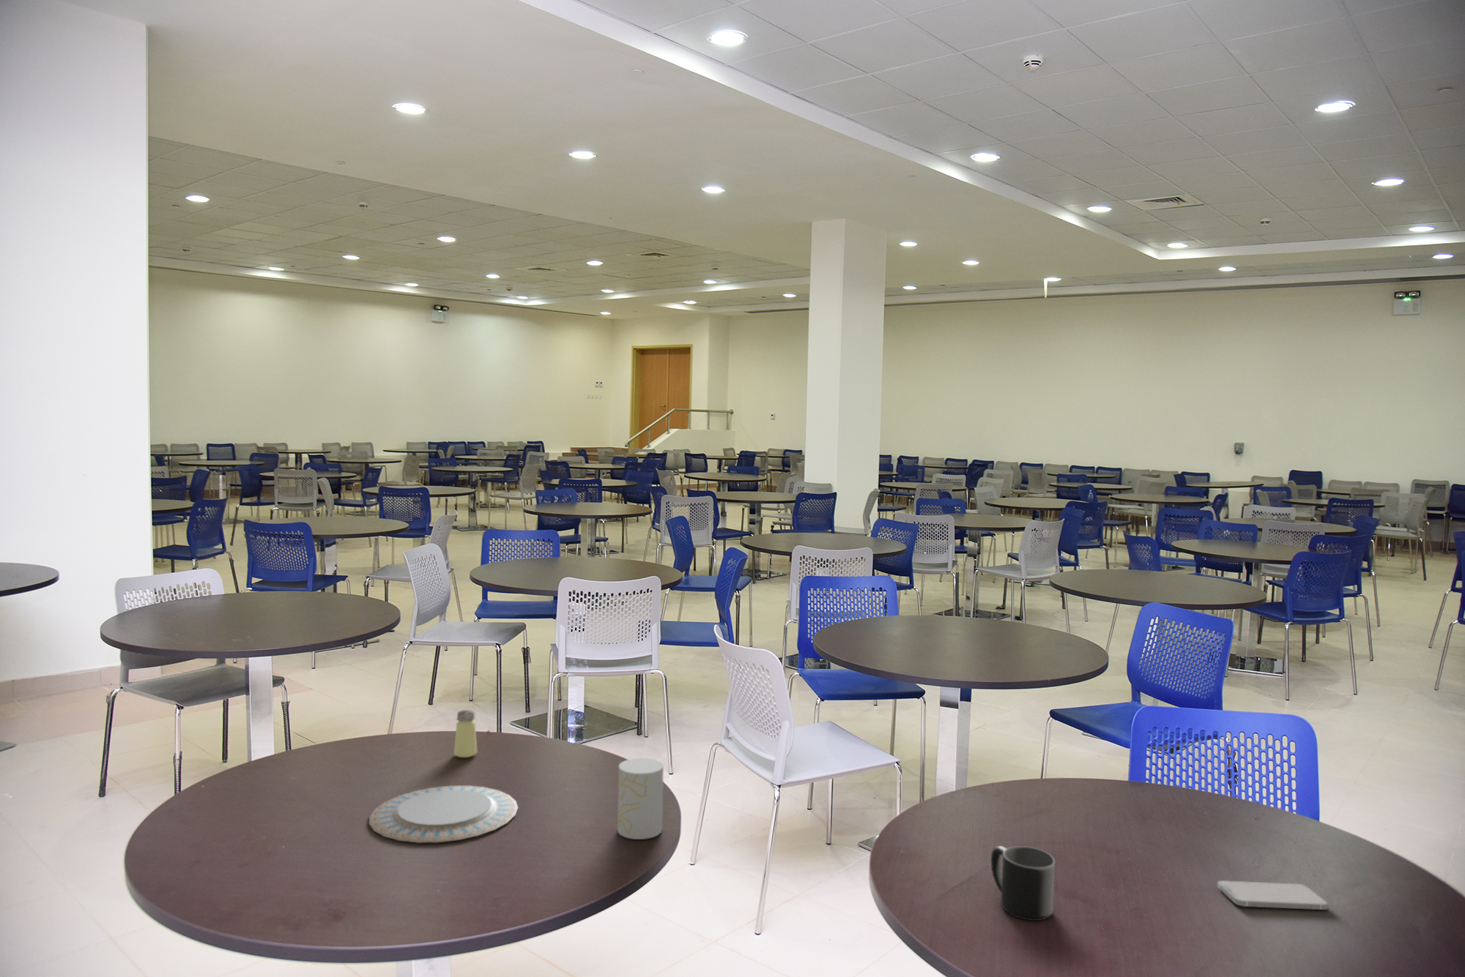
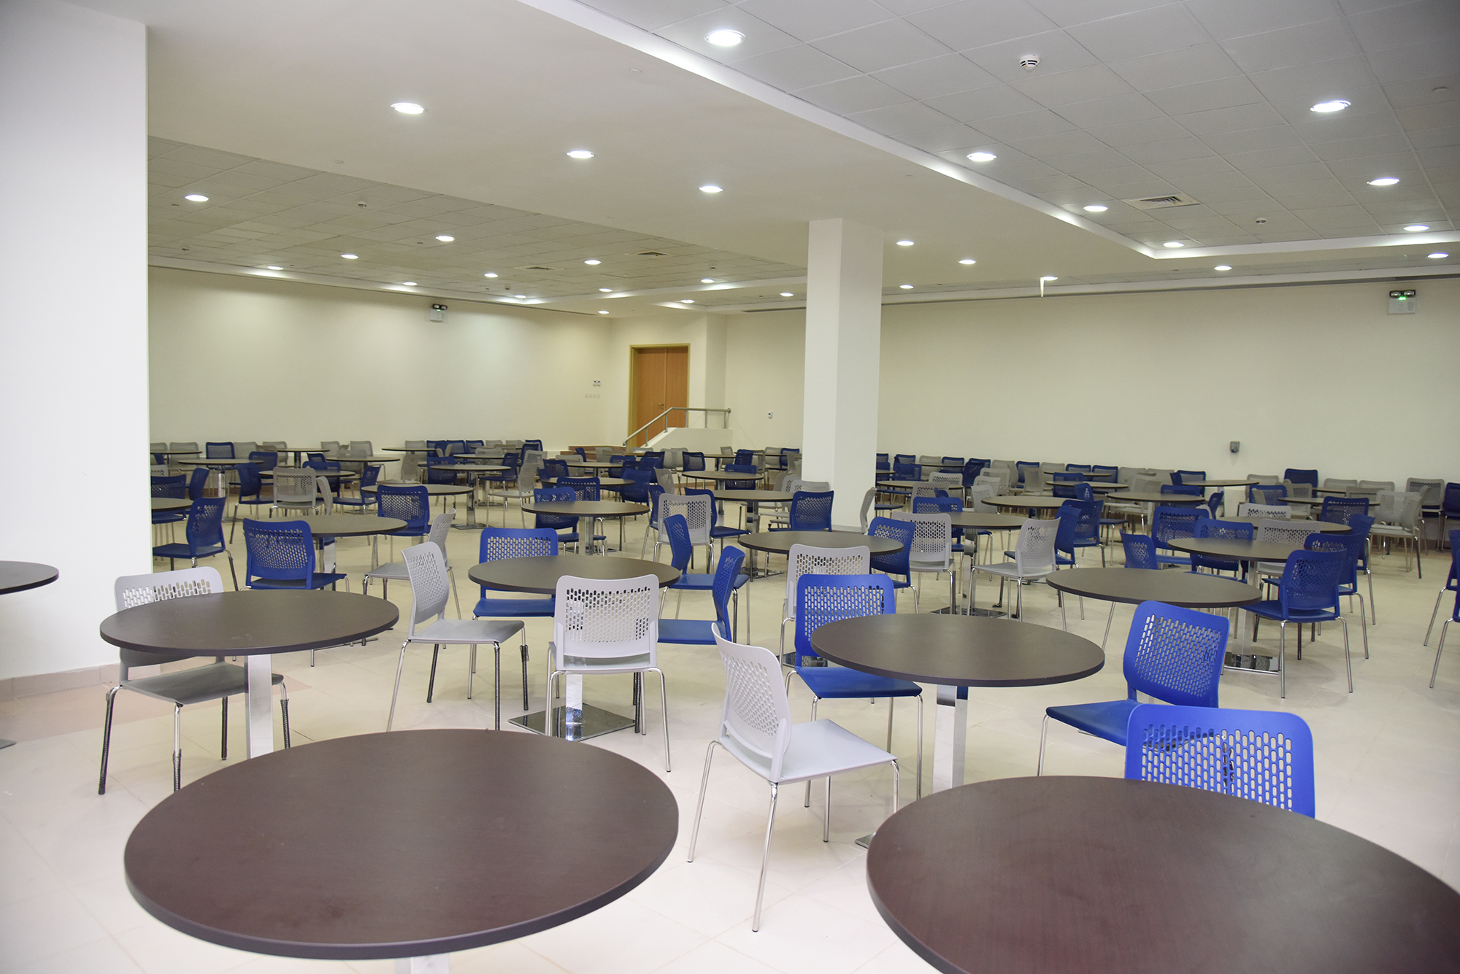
- mug [990,845,1056,921]
- saltshaker [454,709,478,758]
- cup [616,758,664,840]
- smartphone [1216,880,1329,910]
- chinaware [369,785,518,844]
